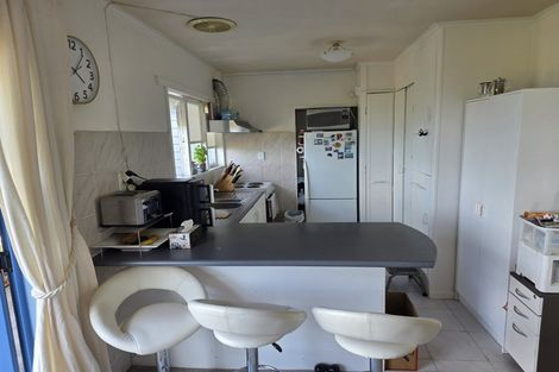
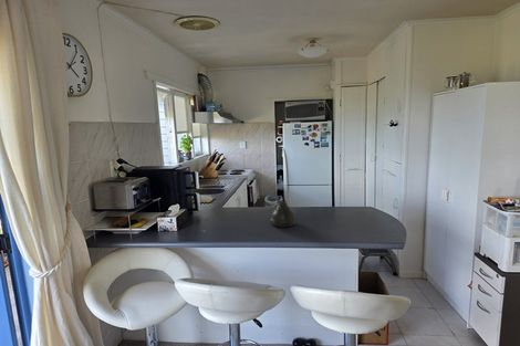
+ teapot [270,197,297,229]
